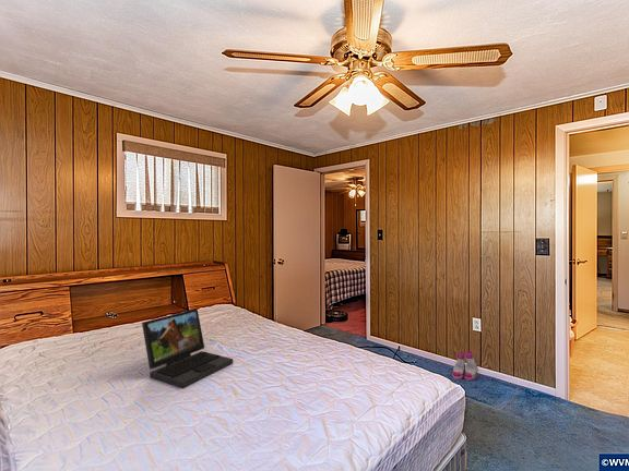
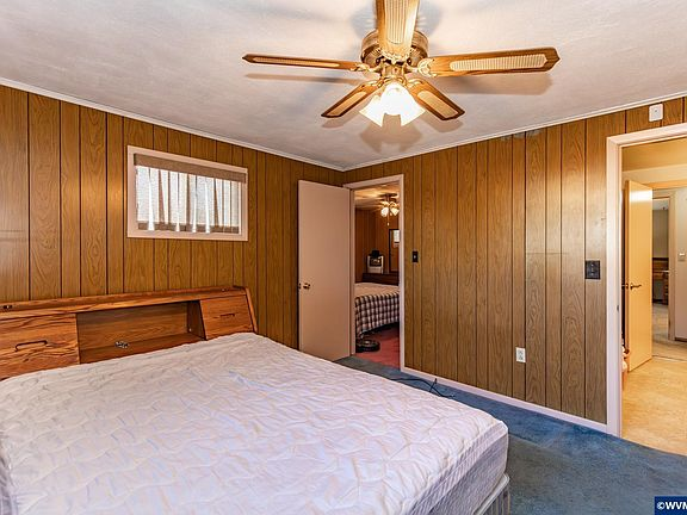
- laptop [141,307,234,389]
- boots [451,350,479,382]
